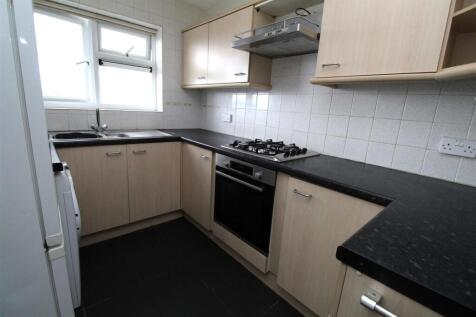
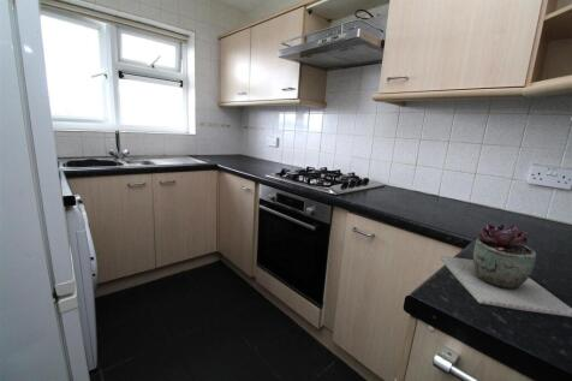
+ succulent plant [439,222,572,317]
